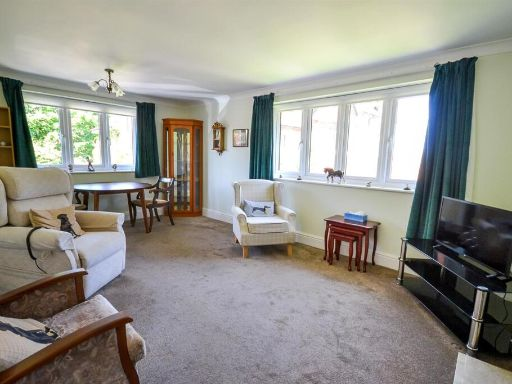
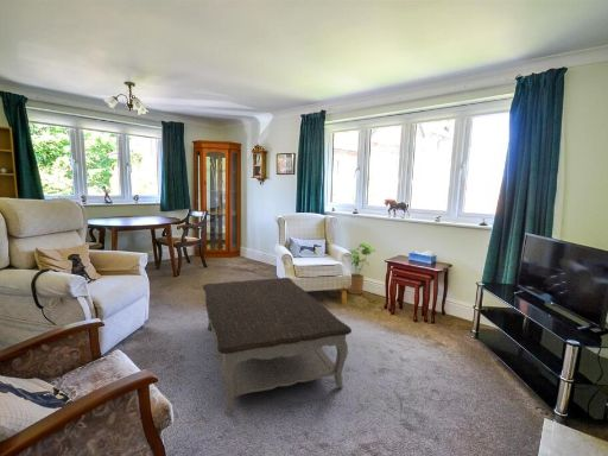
+ coffee table [202,277,353,416]
+ house plant [347,242,376,296]
